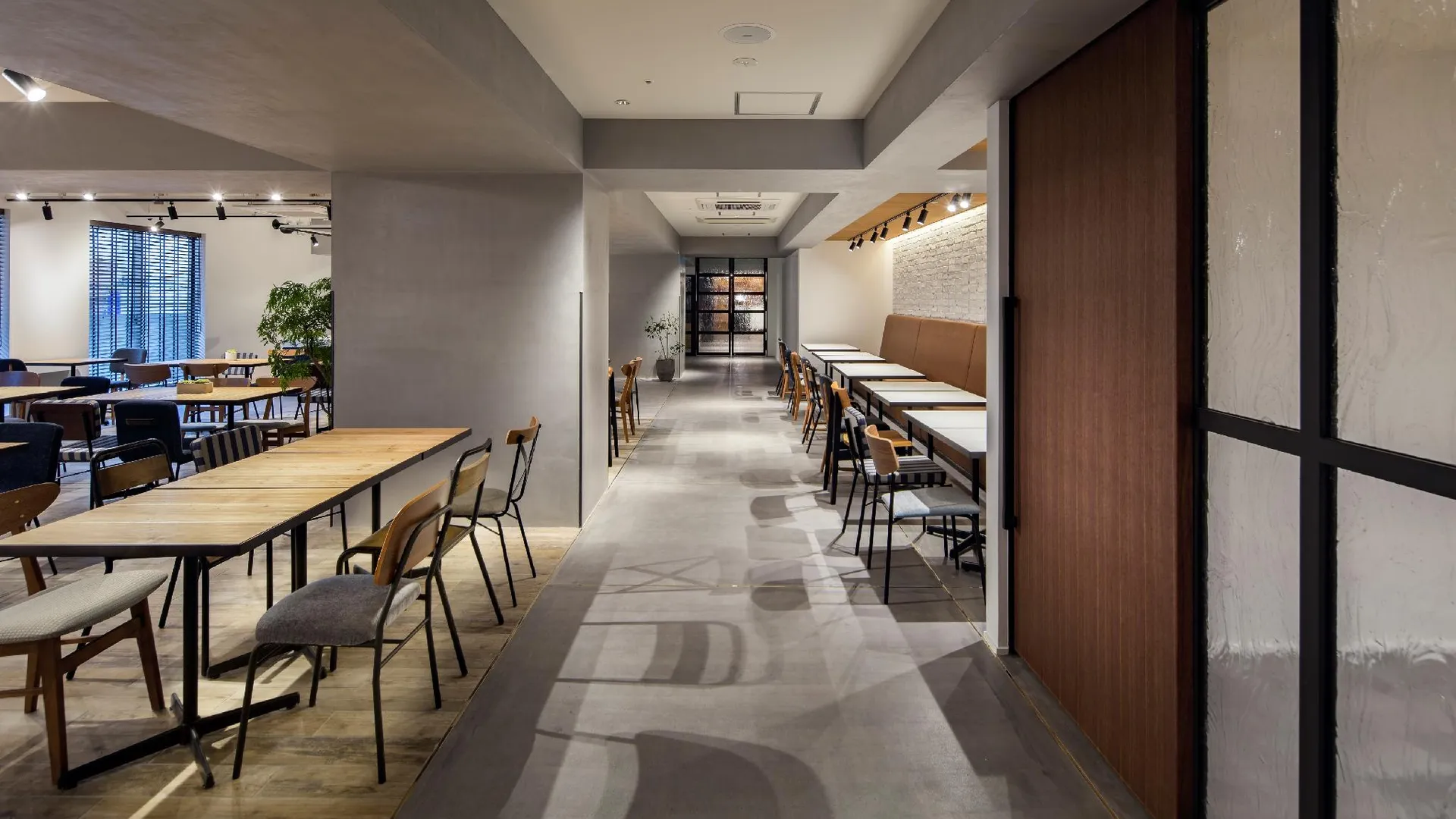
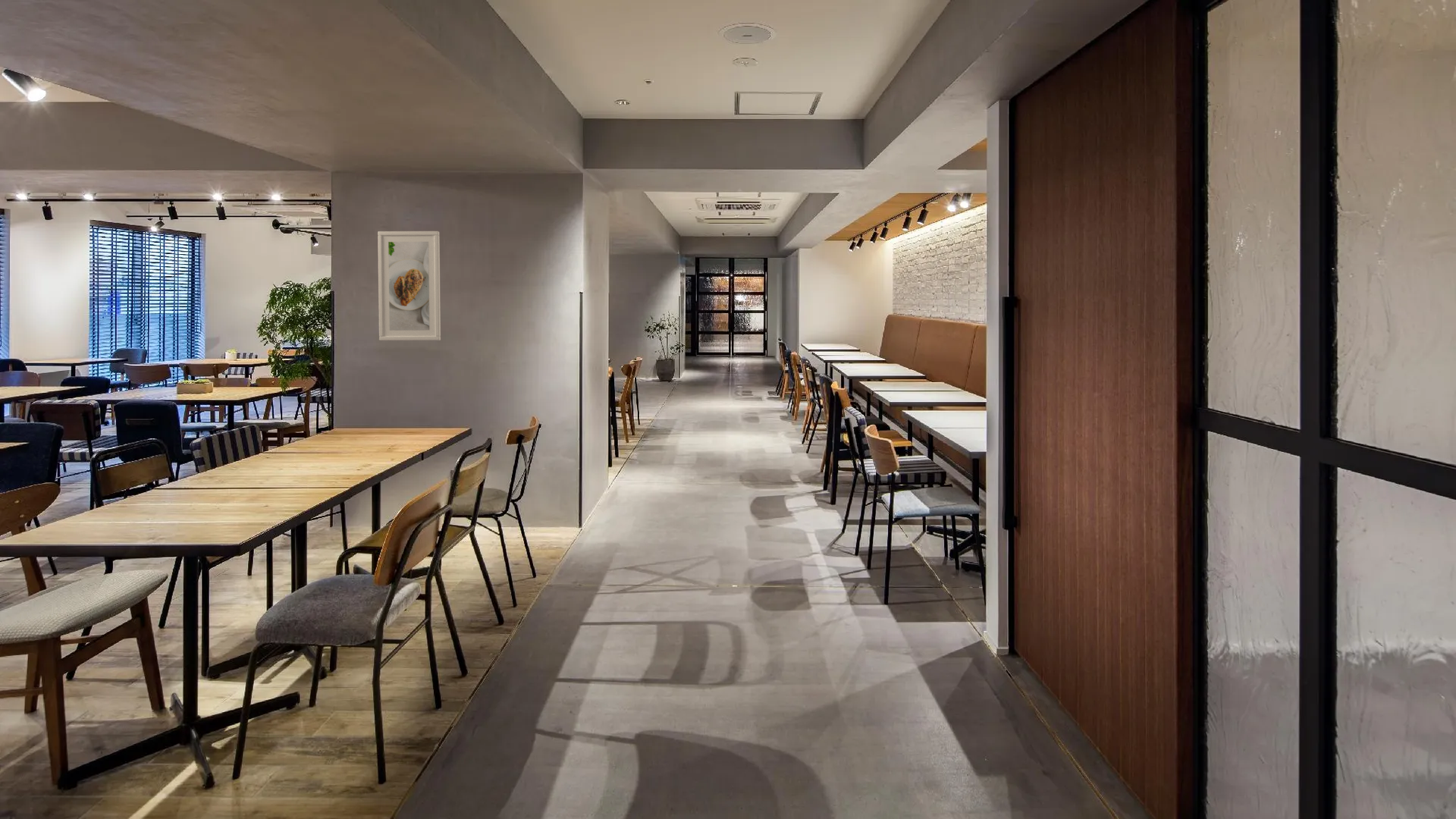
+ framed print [377,231,441,341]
